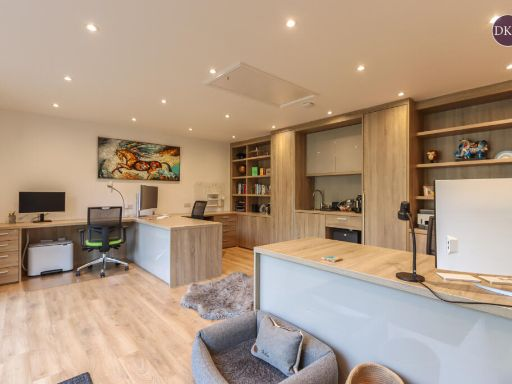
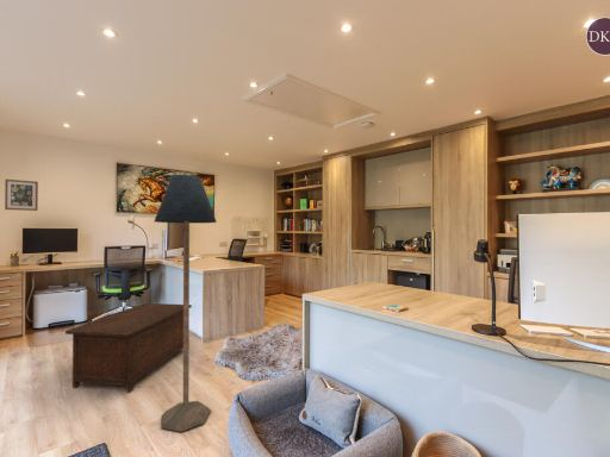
+ wall art [4,179,39,212]
+ cabinet [64,302,193,393]
+ floor lamp [154,174,218,433]
